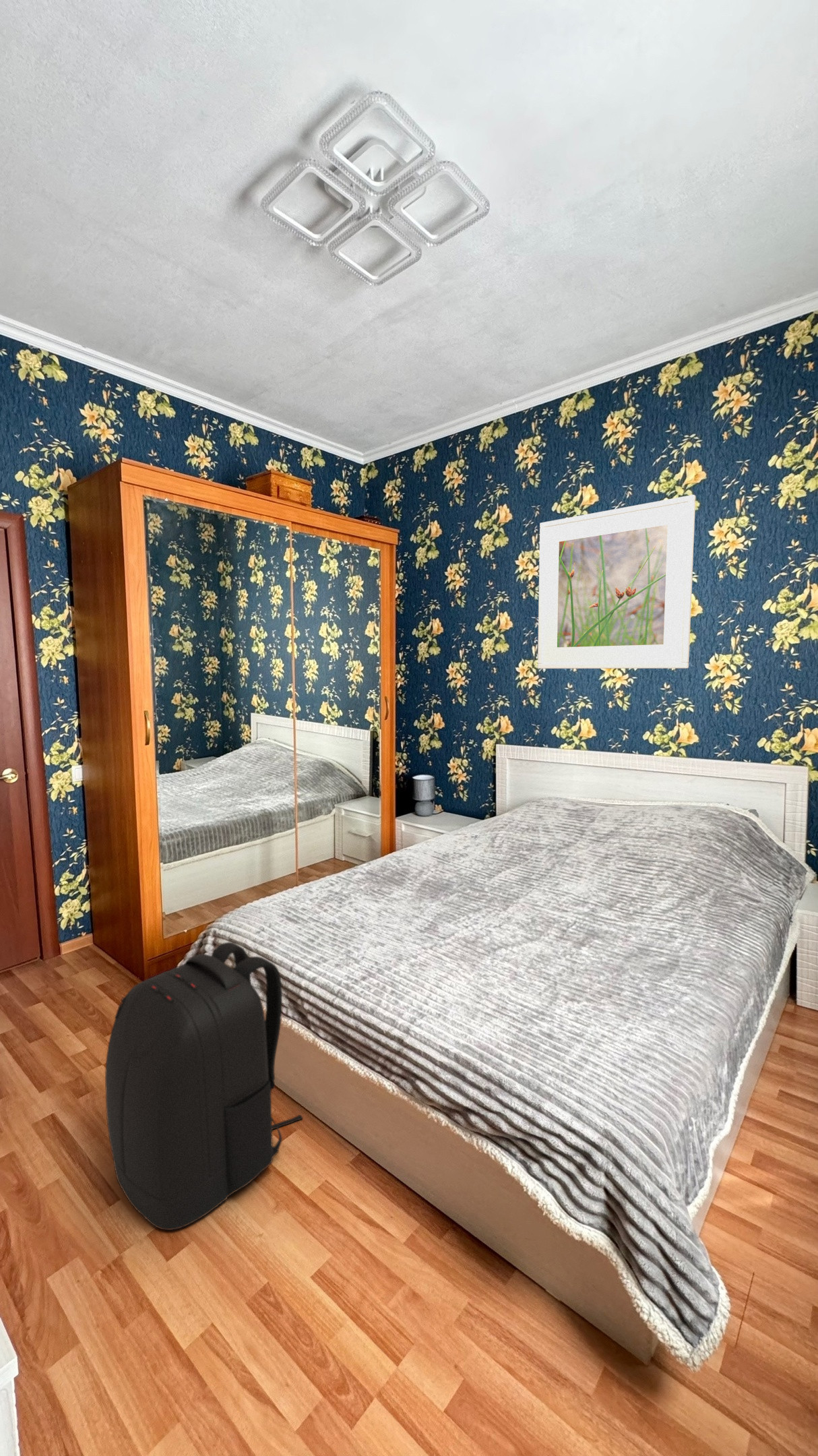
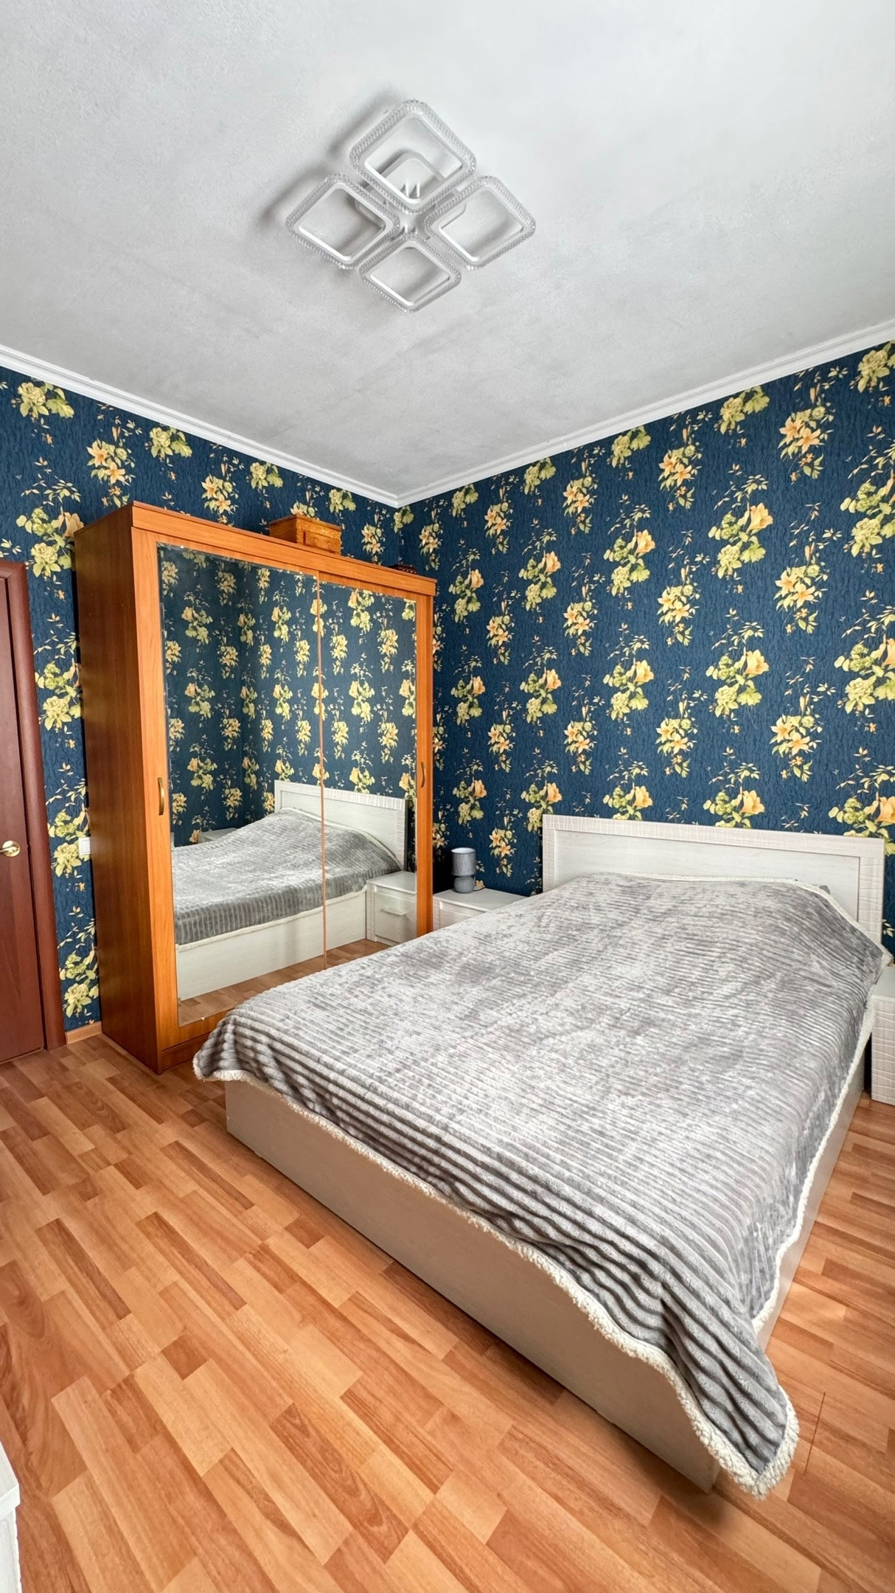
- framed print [537,494,696,669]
- backpack [104,942,303,1231]
